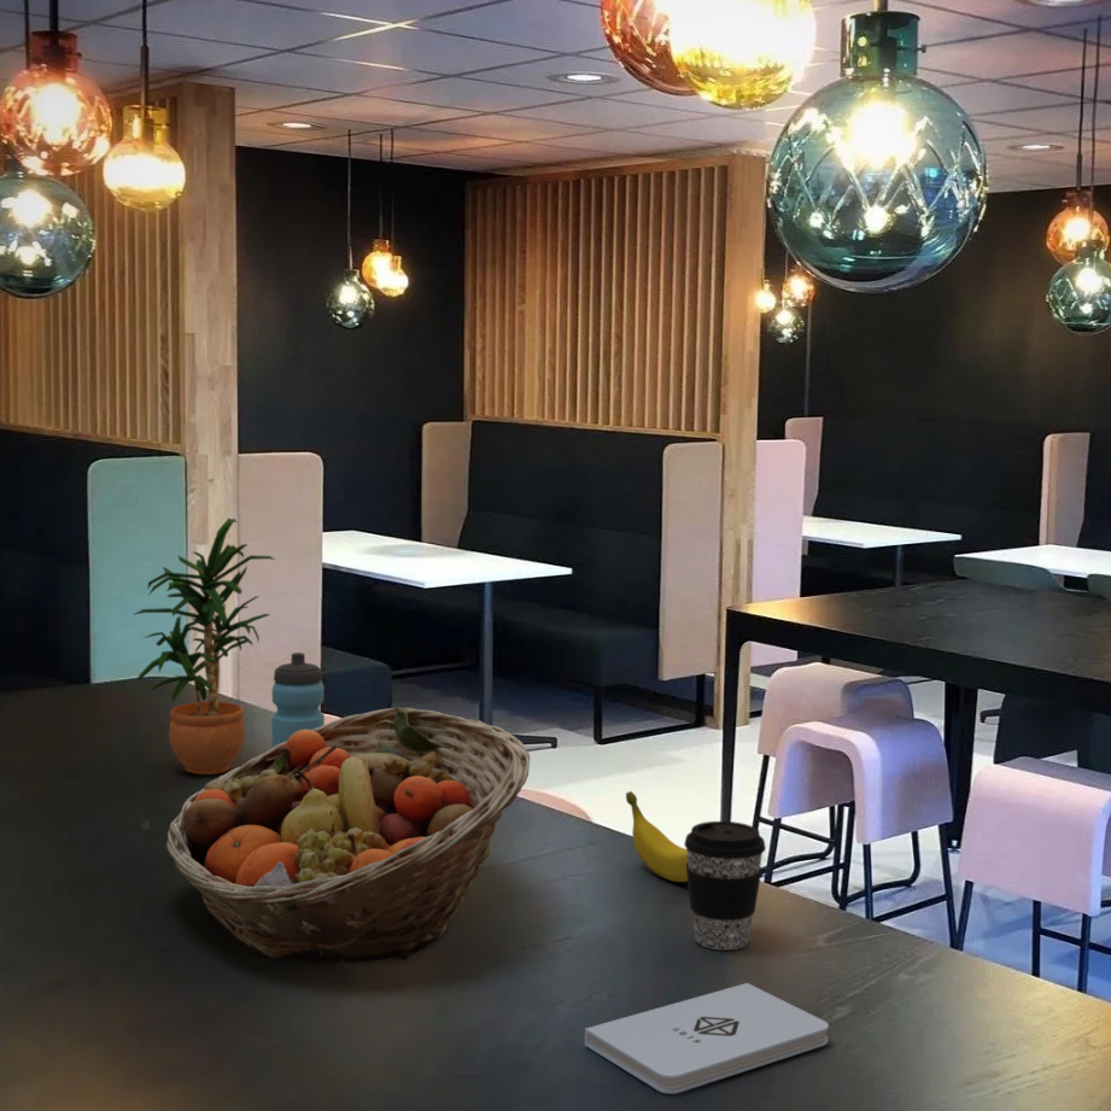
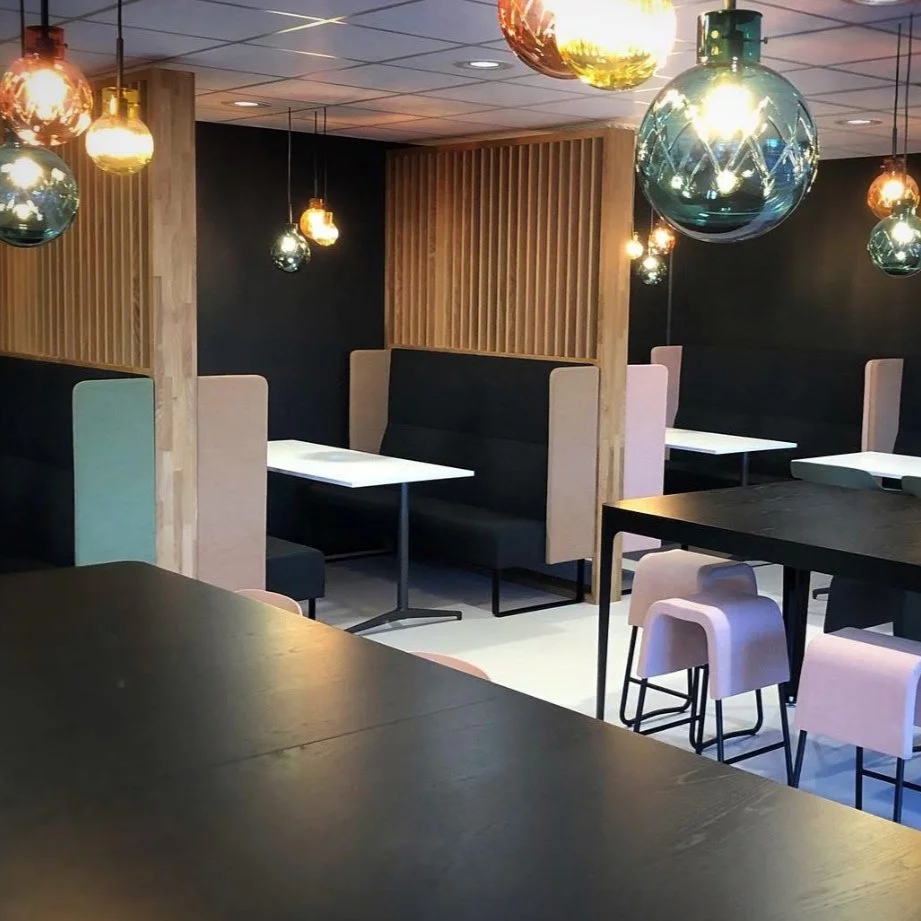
- water bottle [270,651,326,748]
- notepad [584,982,830,1095]
- coffee cup [683,820,767,951]
- banana [625,790,688,883]
- fruit basket [164,706,531,965]
- potted plant [131,516,276,776]
